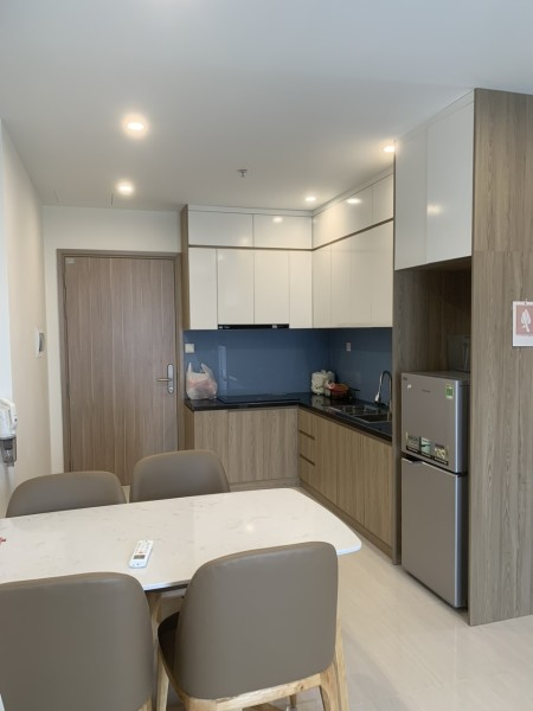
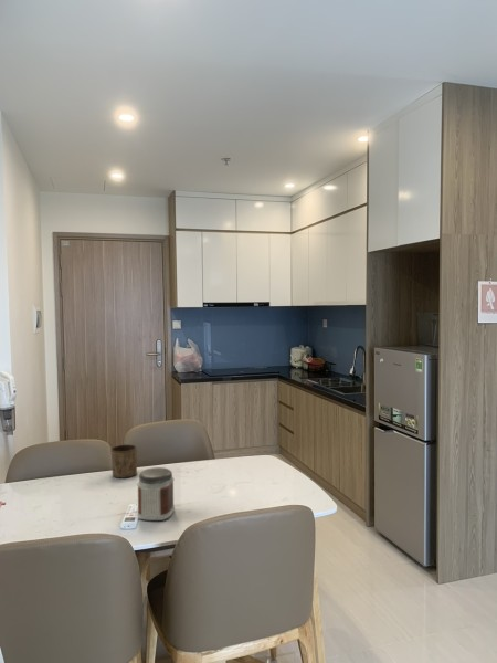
+ jar [136,466,176,522]
+ cup [109,443,138,480]
